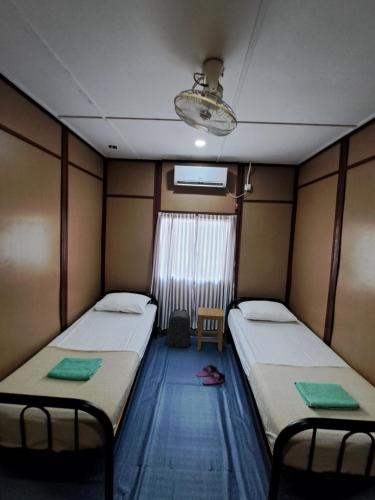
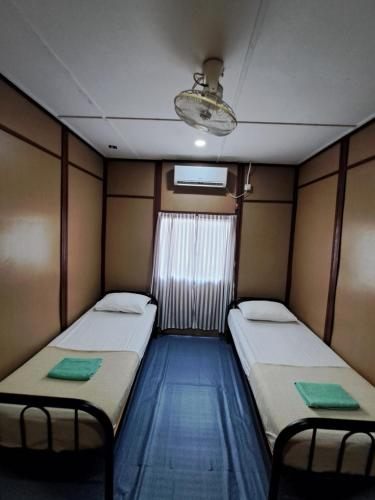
- backpack [165,308,192,348]
- stool [196,306,226,352]
- slippers [195,364,226,385]
